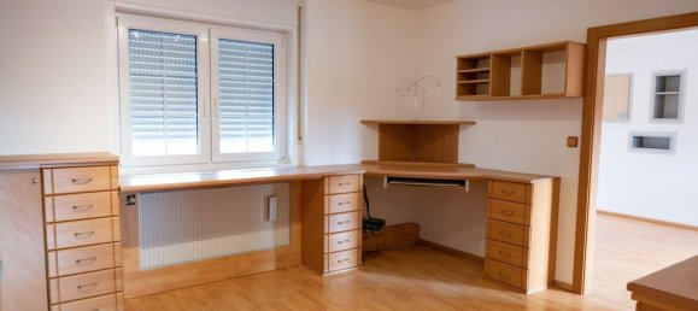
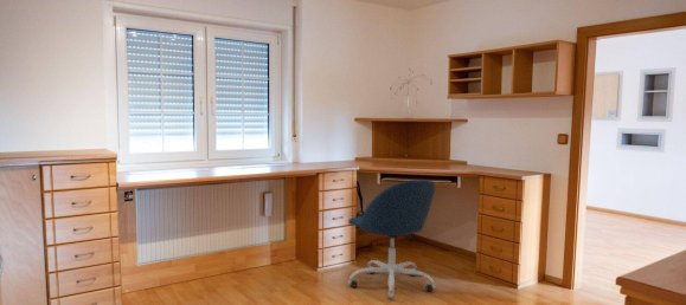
+ office chair [347,179,436,300]
